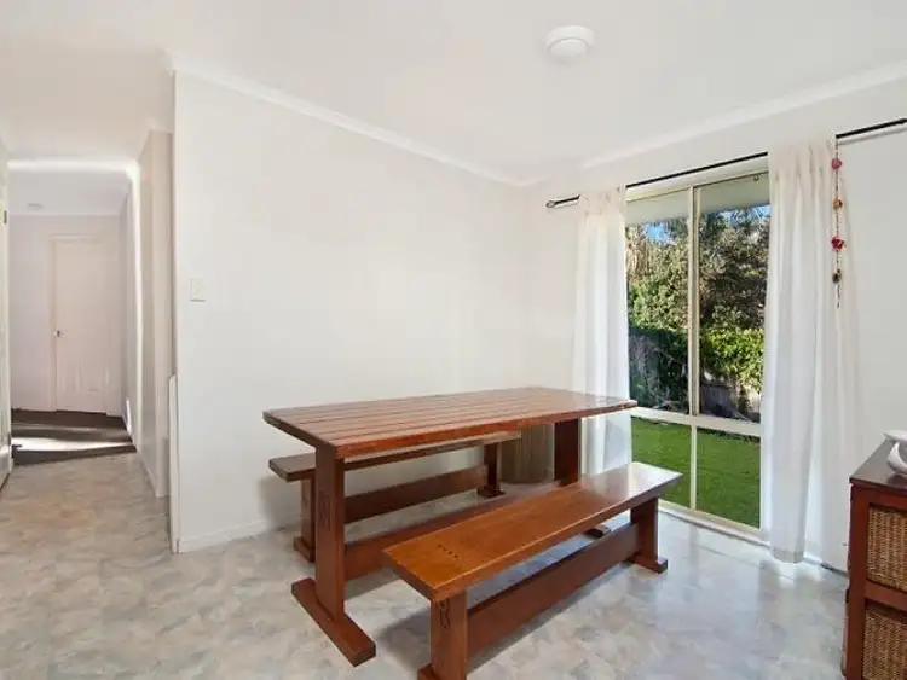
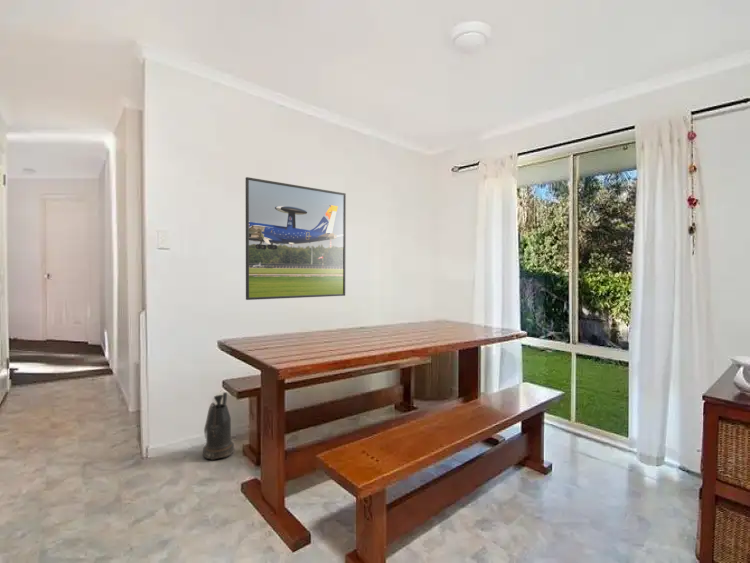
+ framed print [245,176,347,301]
+ watering can [202,391,236,461]
